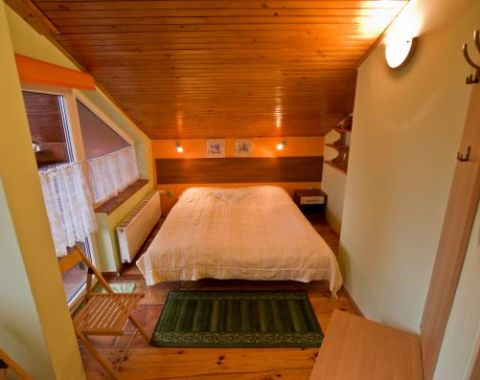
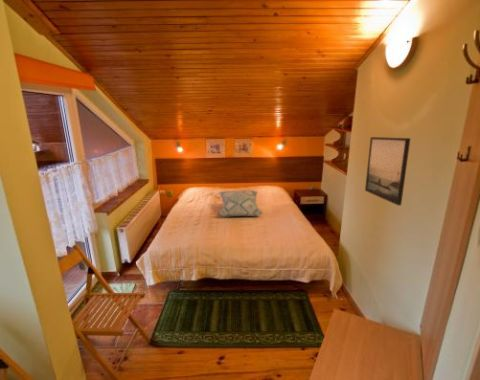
+ decorative pillow [217,189,263,217]
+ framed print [364,136,411,206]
